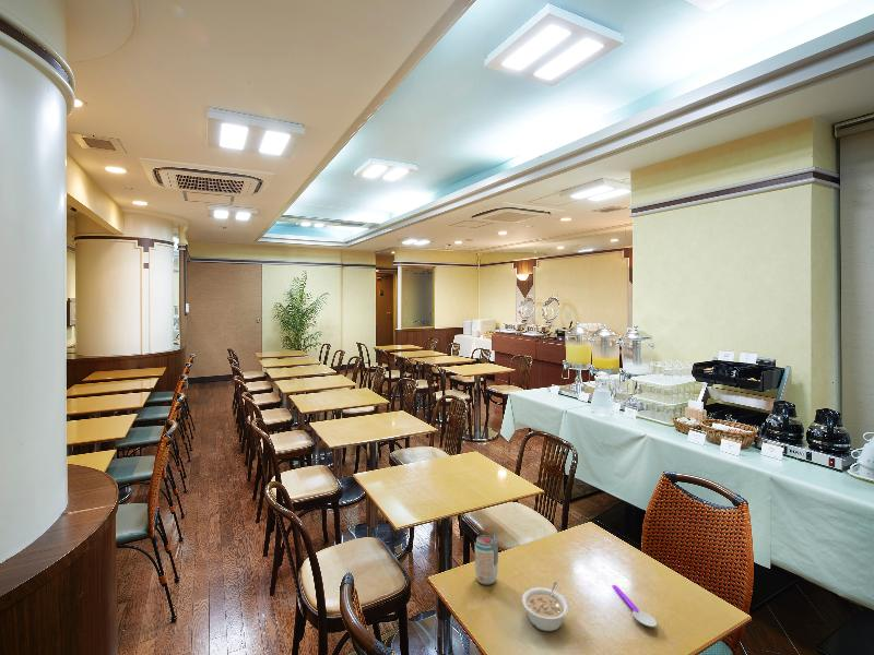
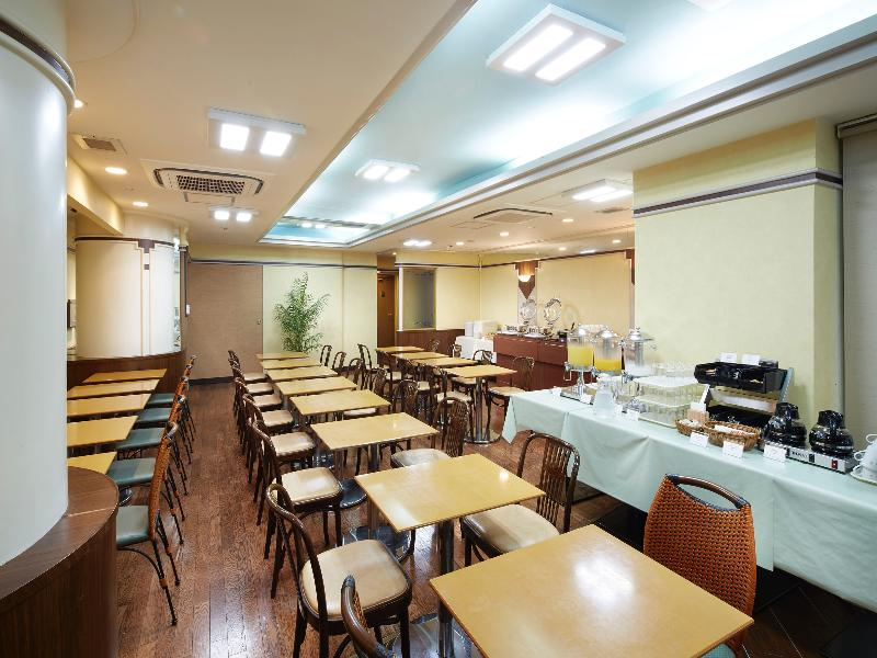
- legume [521,581,570,632]
- spoon [611,584,658,628]
- beverage can [474,532,499,586]
